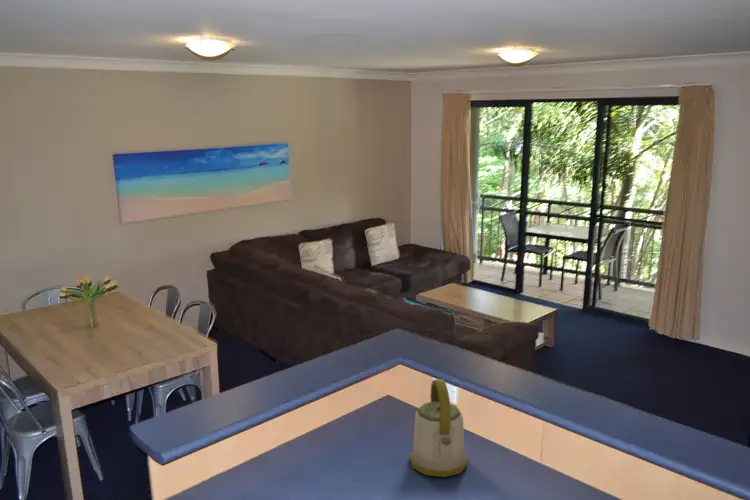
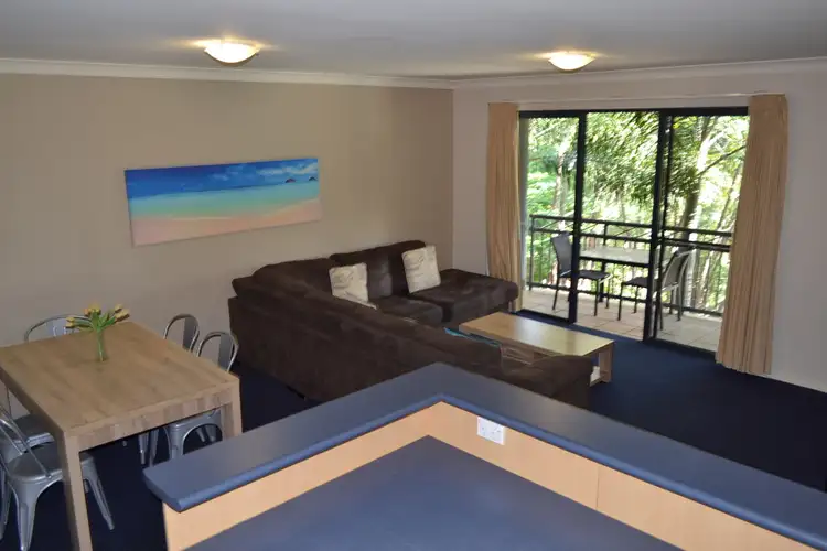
- kettle [409,378,469,478]
